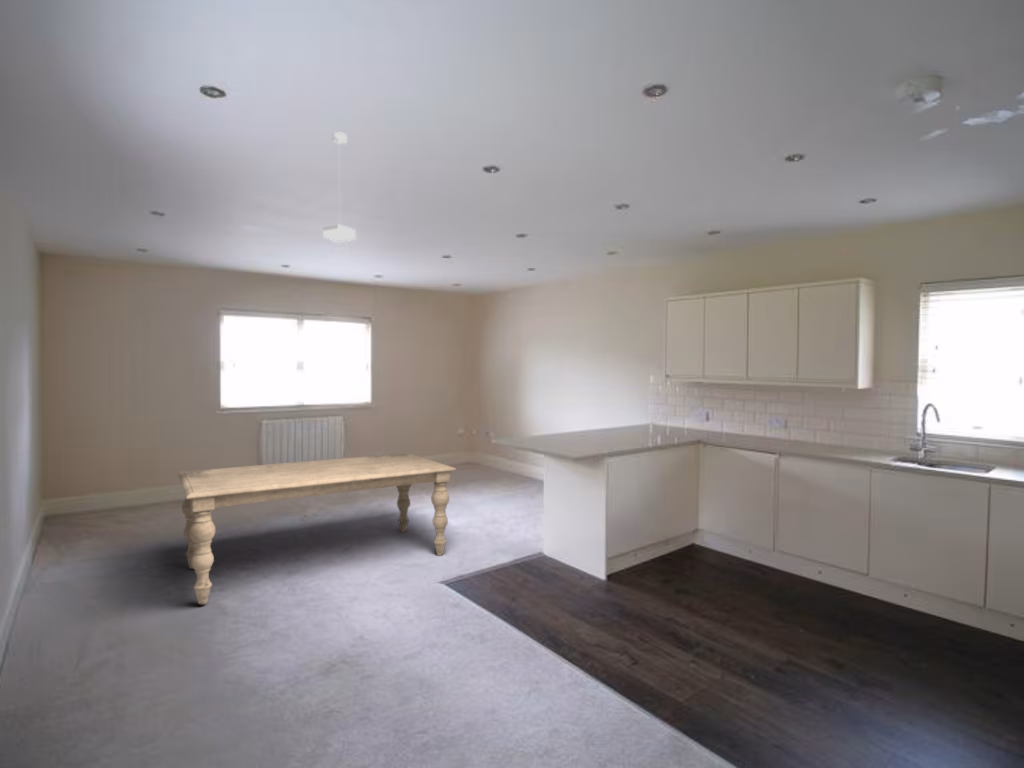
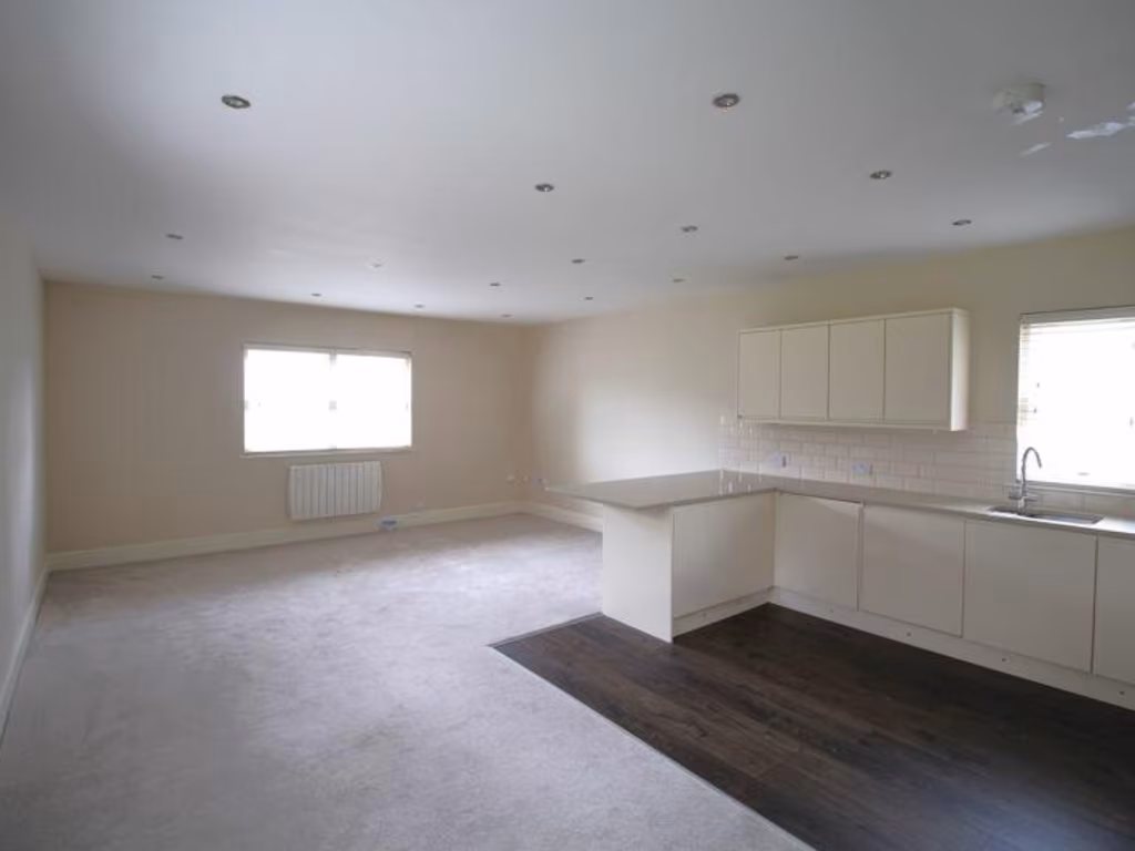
- pendant lamp [322,131,357,243]
- dining table [177,452,457,605]
